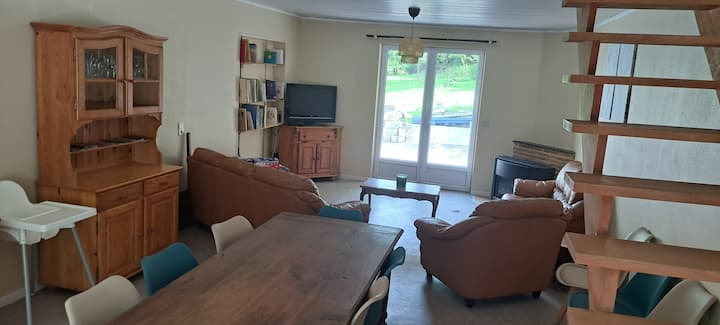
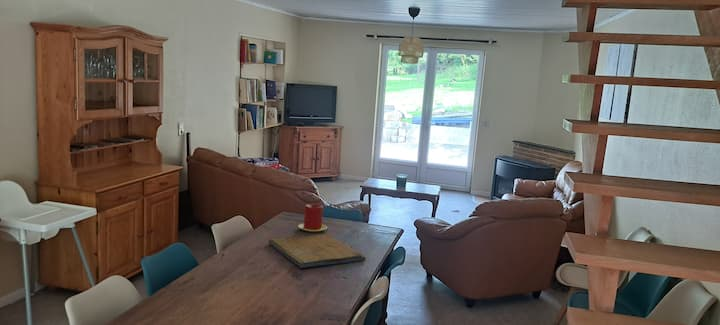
+ religious icon [268,233,366,269]
+ candle [297,203,328,233]
